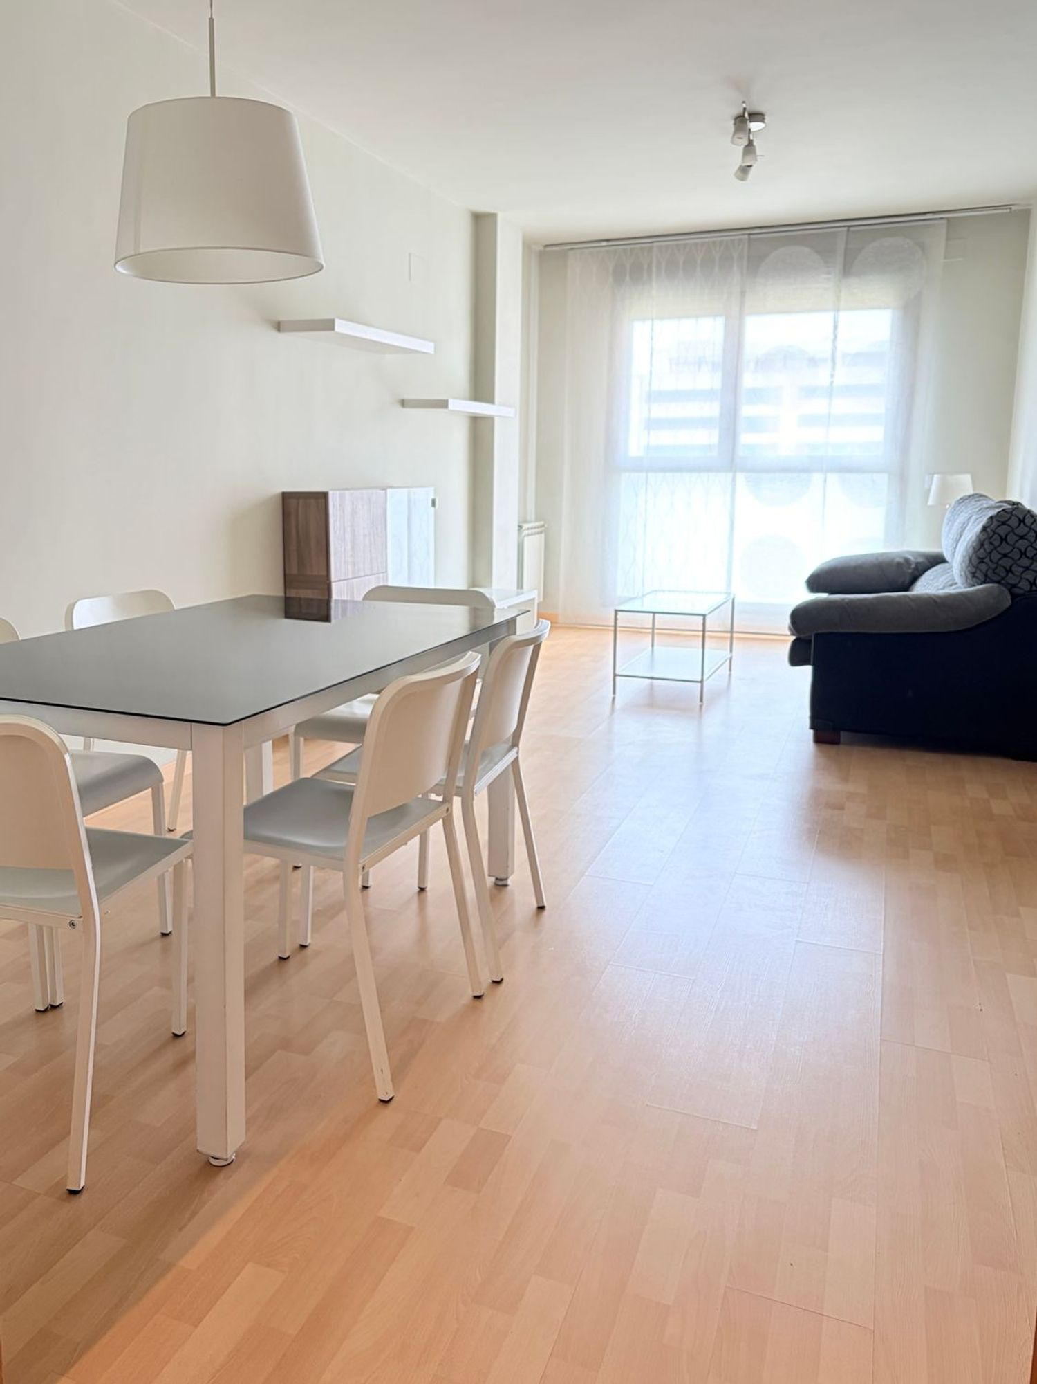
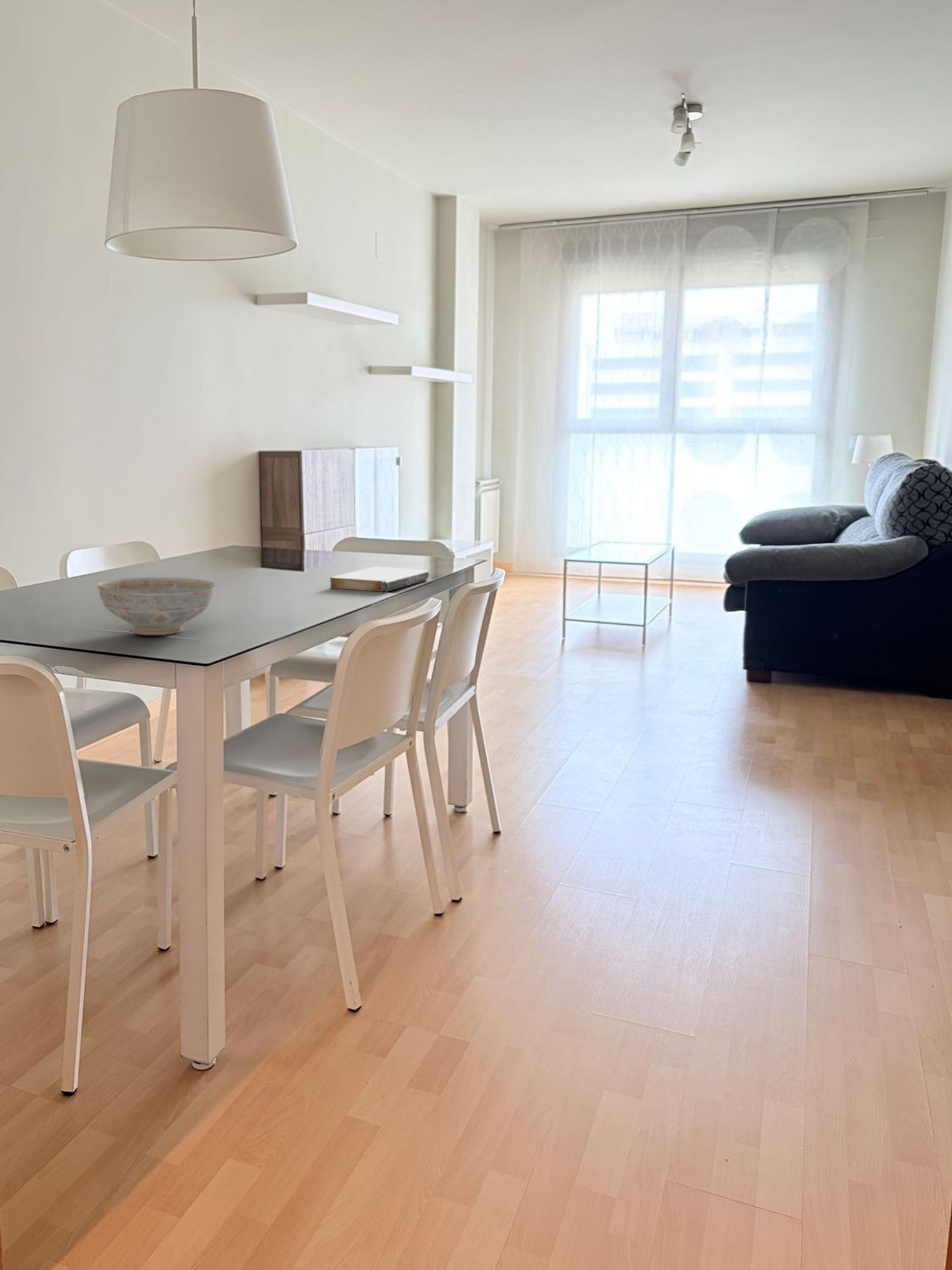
+ book [329,566,430,592]
+ decorative bowl [96,577,216,636]
